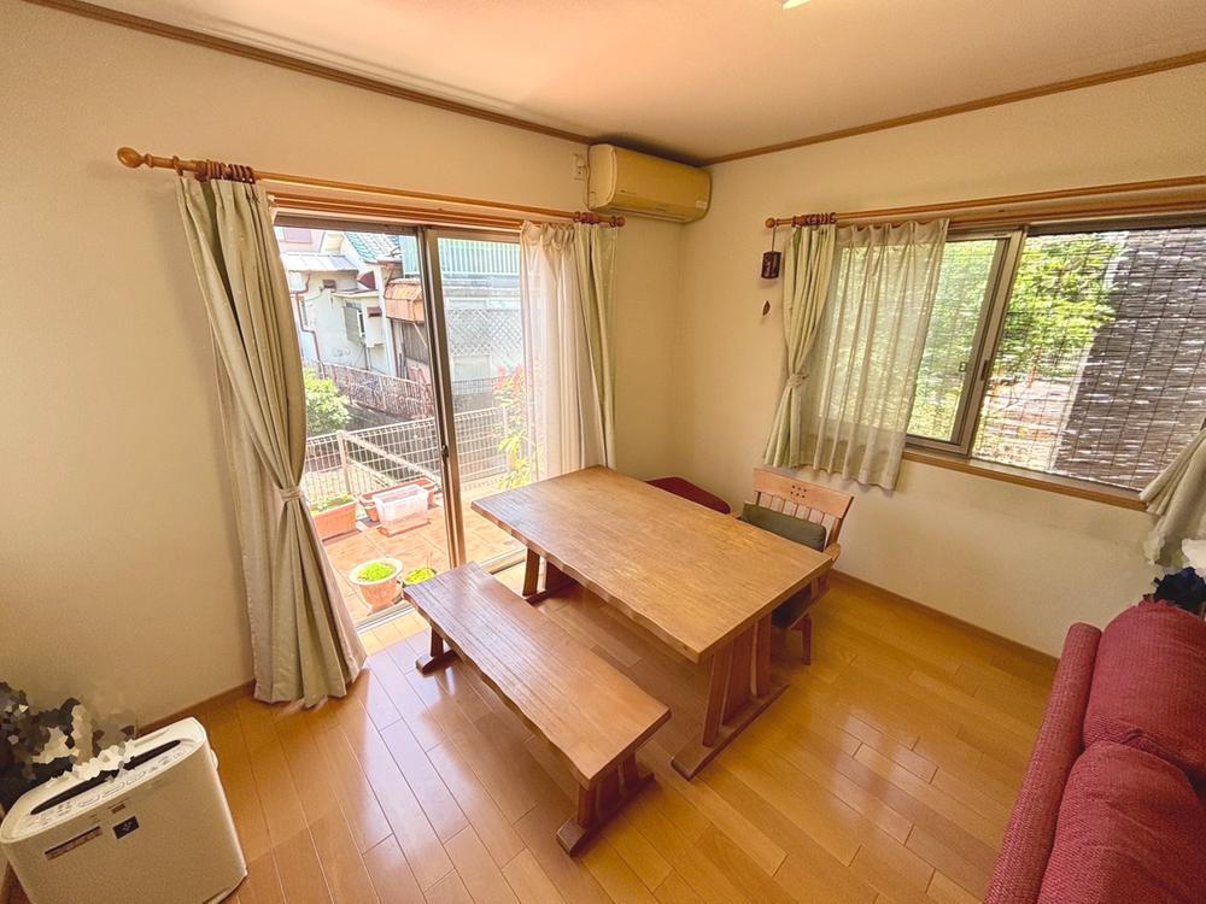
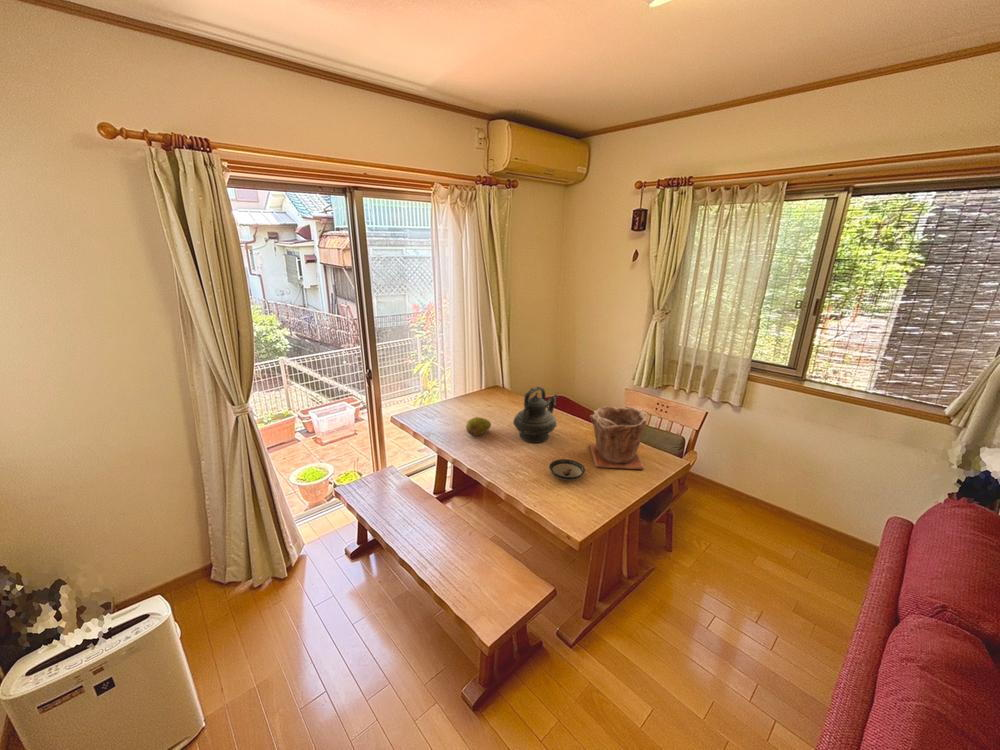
+ fruit [465,416,492,437]
+ saucer [548,458,586,481]
+ teapot [512,386,559,444]
+ plant pot [589,406,647,470]
